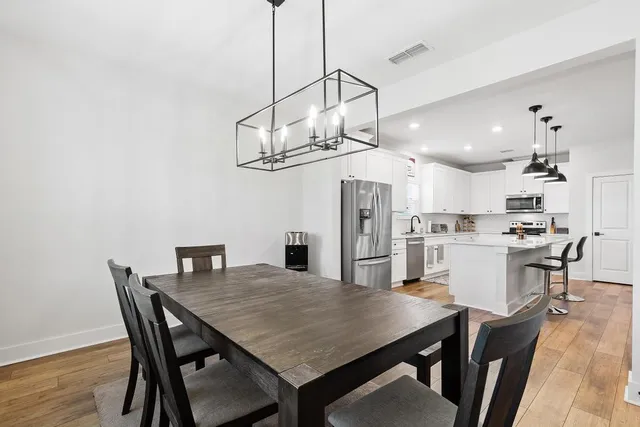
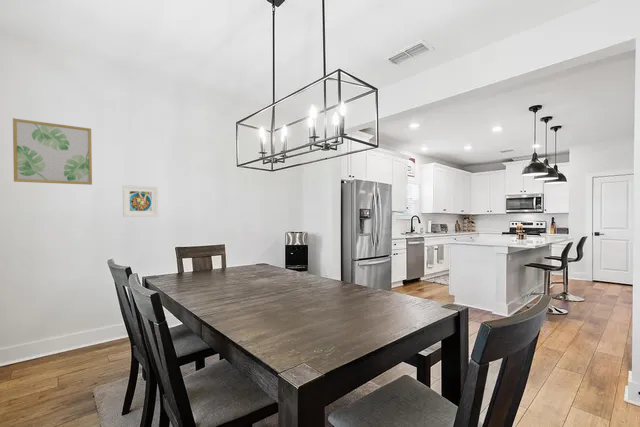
+ wall art [12,117,93,186]
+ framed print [122,184,159,218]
